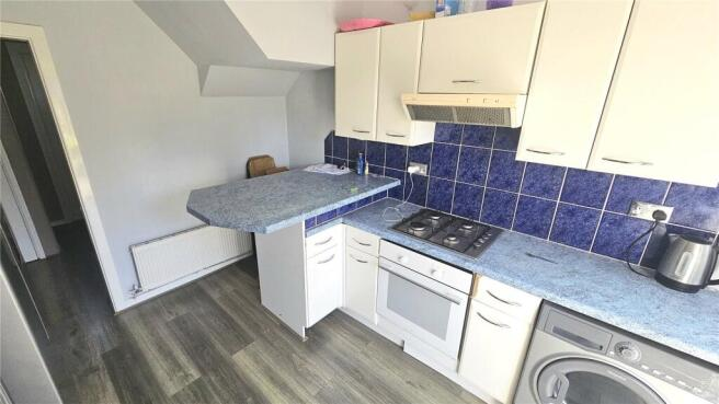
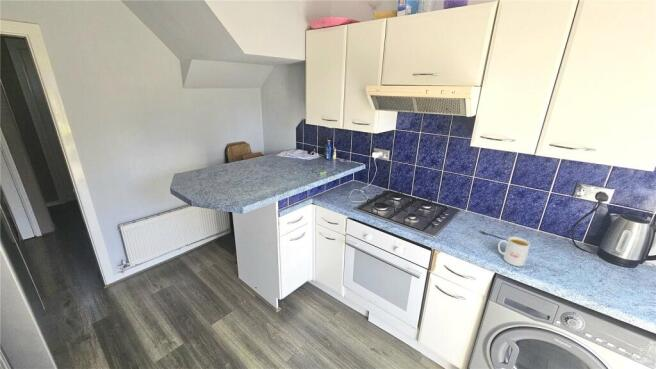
+ mug [497,236,531,267]
